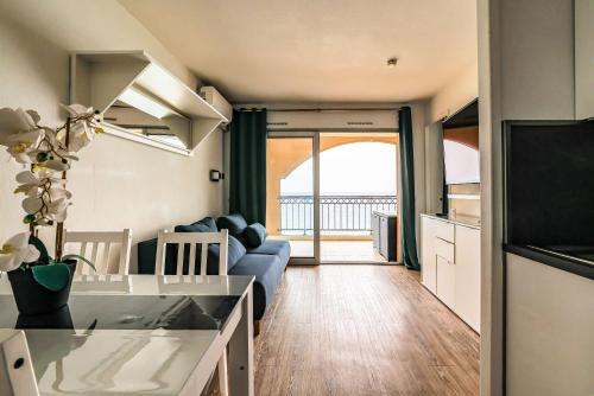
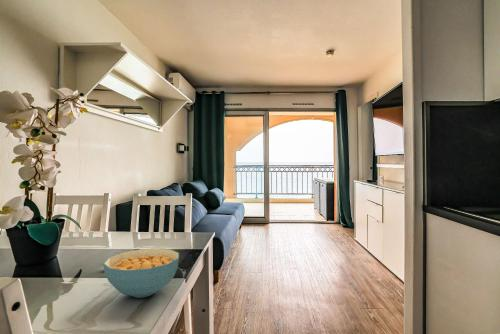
+ cereal bowl [102,248,180,299]
